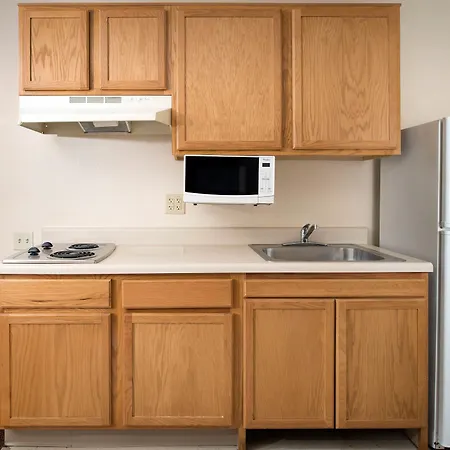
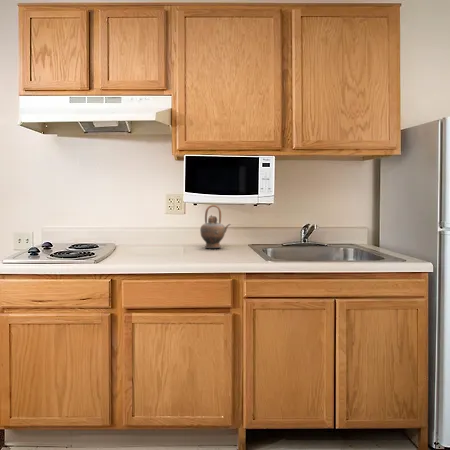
+ teapot [199,204,232,249]
